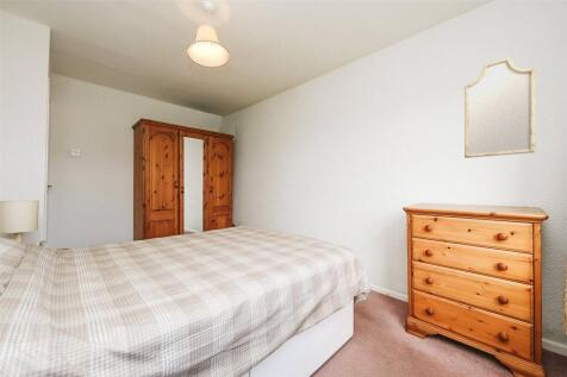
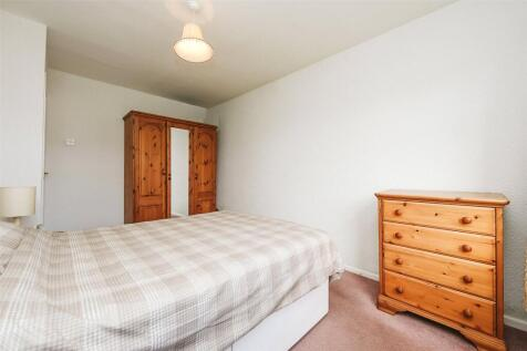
- home mirror [463,56,536,159]
